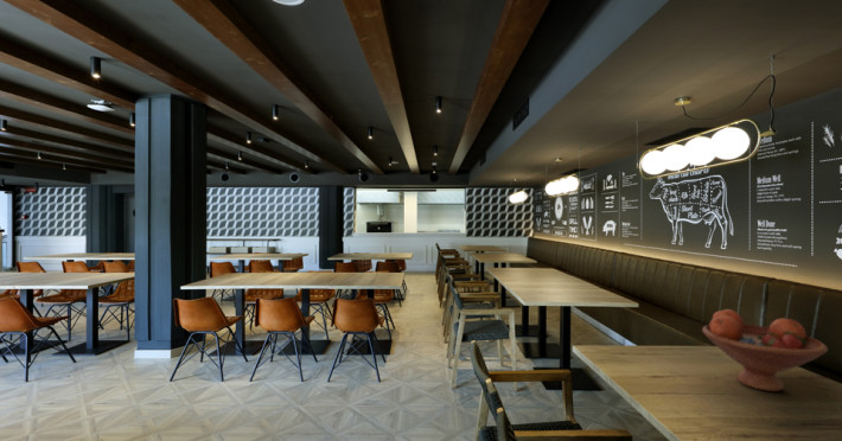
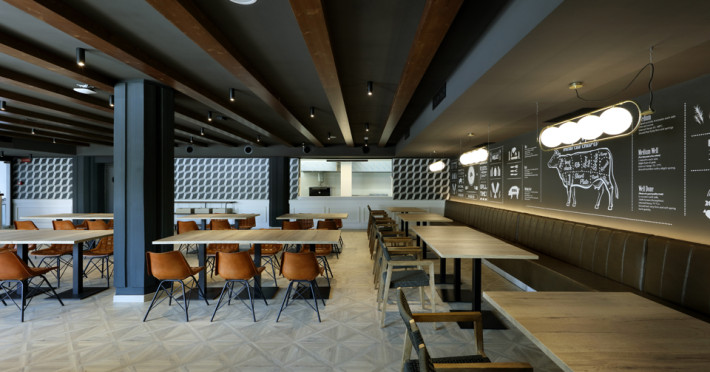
- fruit bowl [701,308,829,392]
